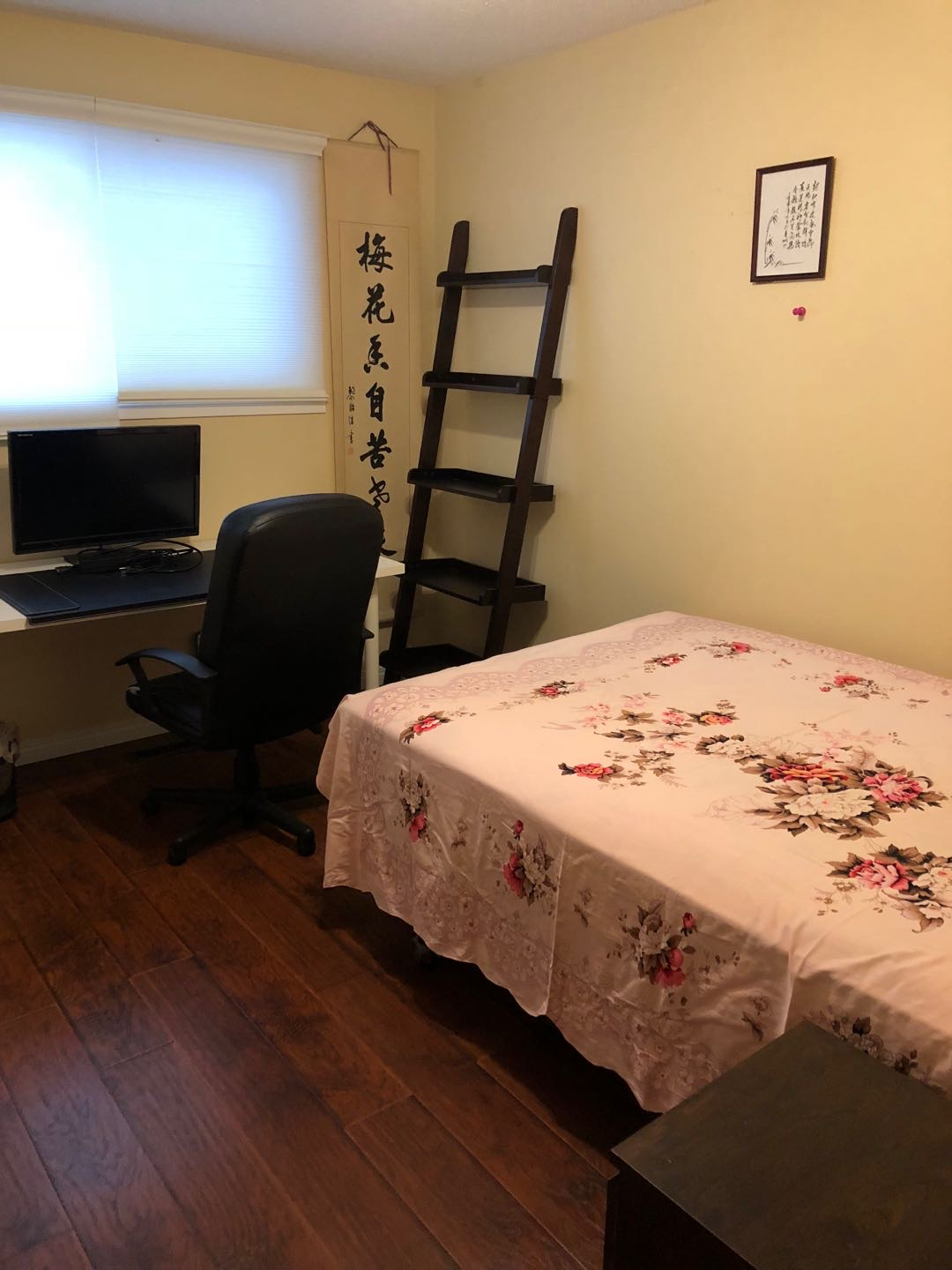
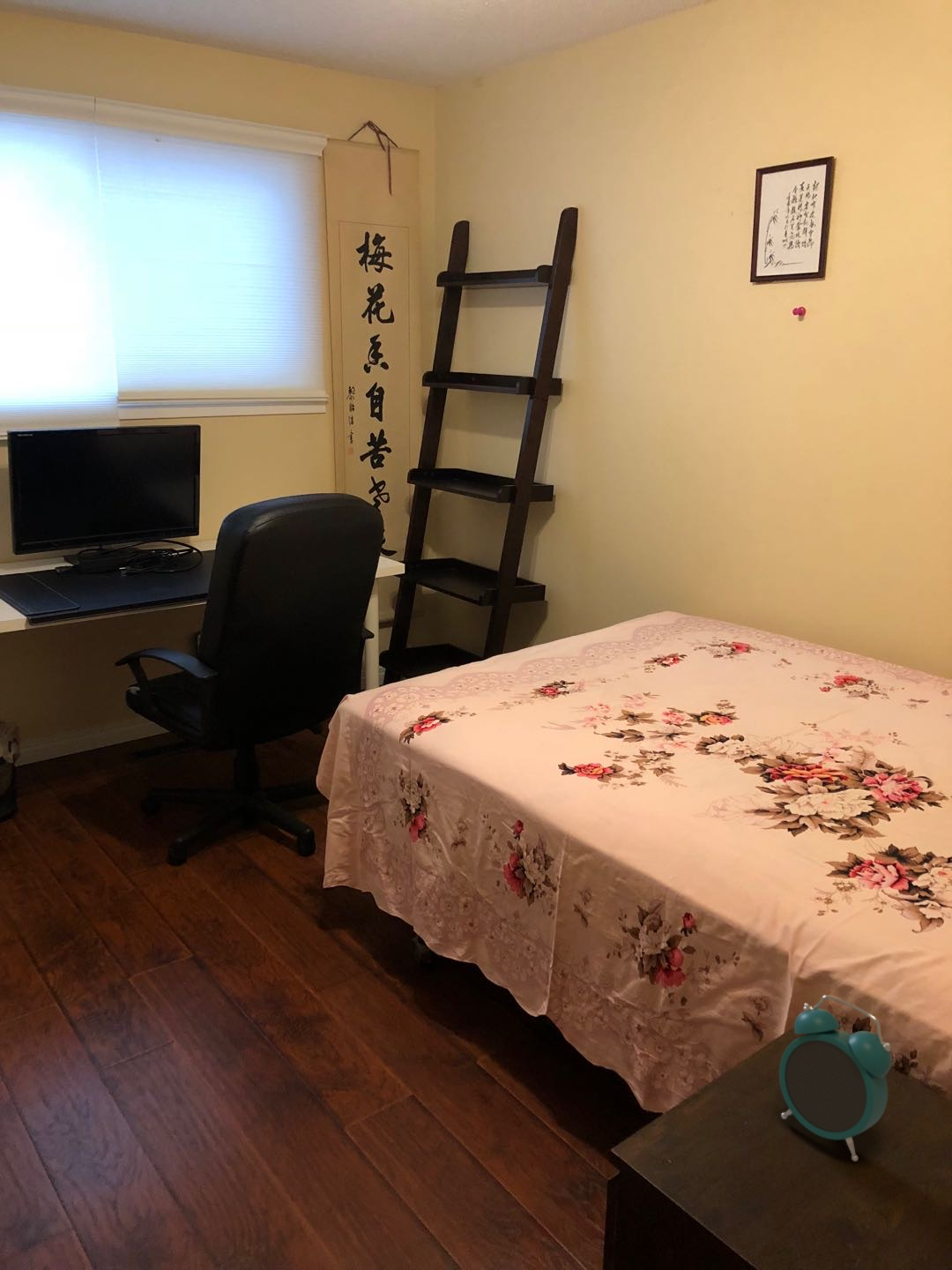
+ alarm clock [778,994,892,1162]
